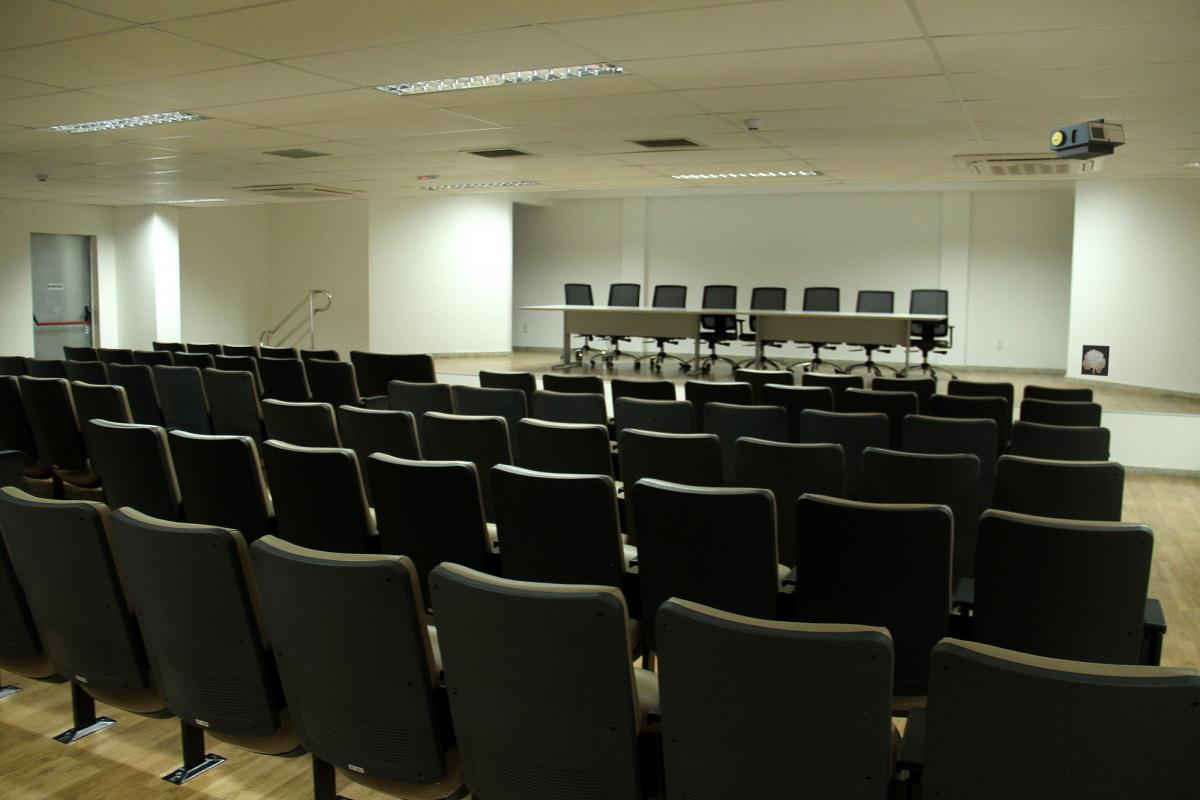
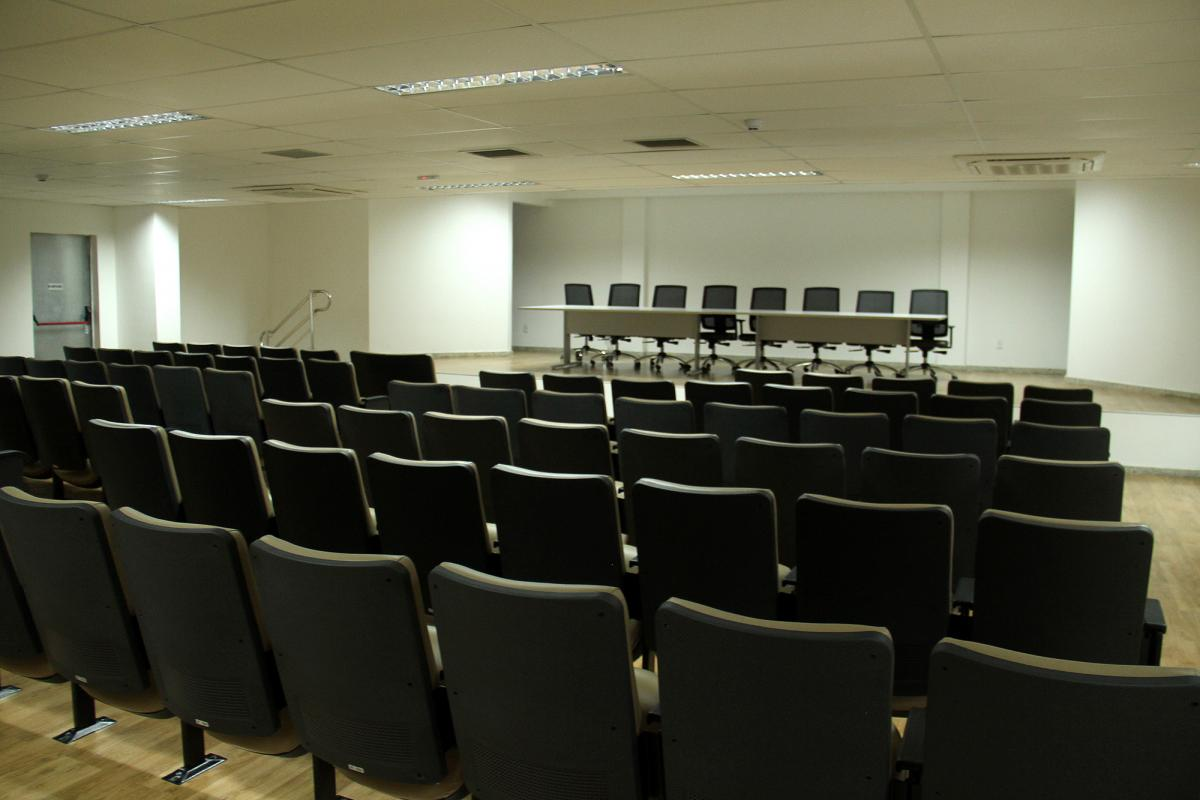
- wall art [1080,344,1111,377]
- projector [1049,118,1127,161]
